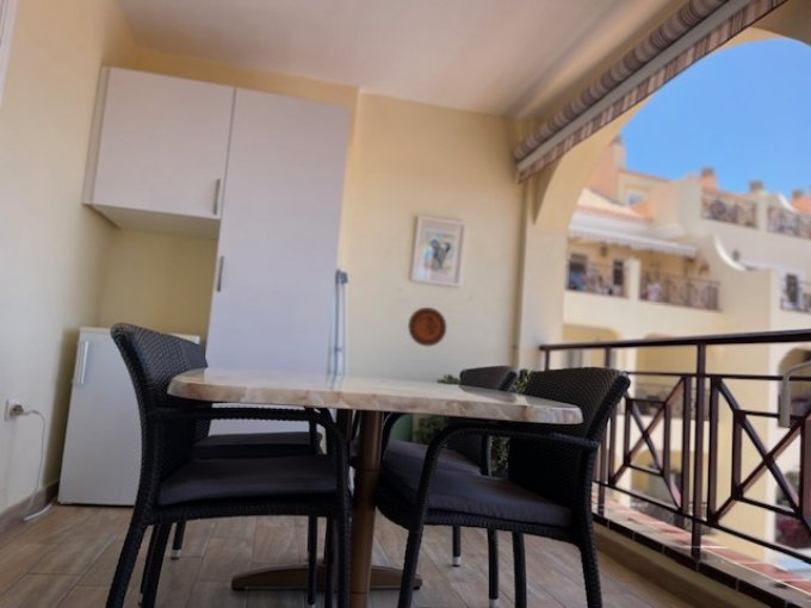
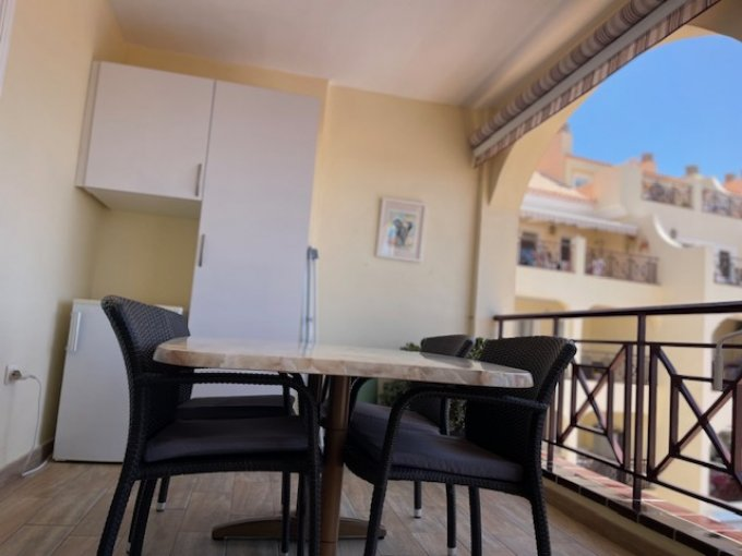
- decorative plate [407,306,447,347]
